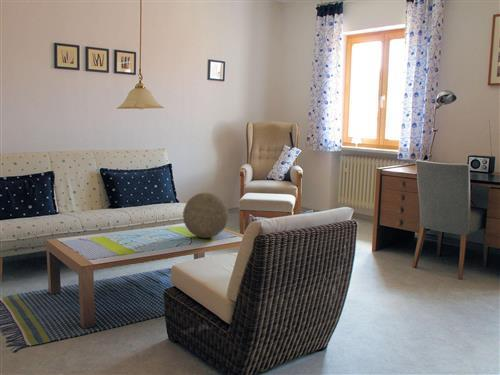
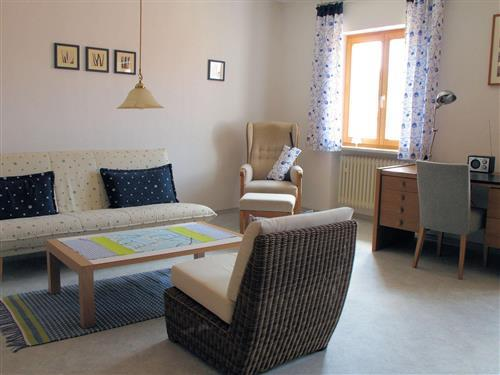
- decorative ball [182,192,230,239]
